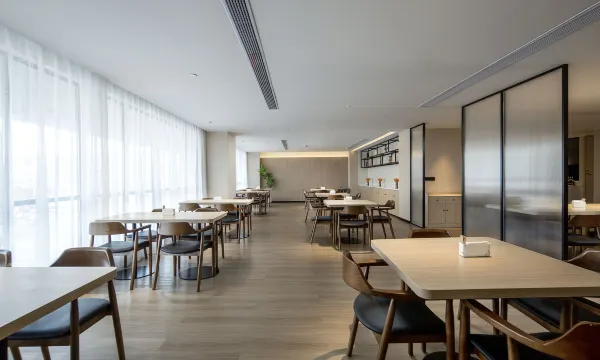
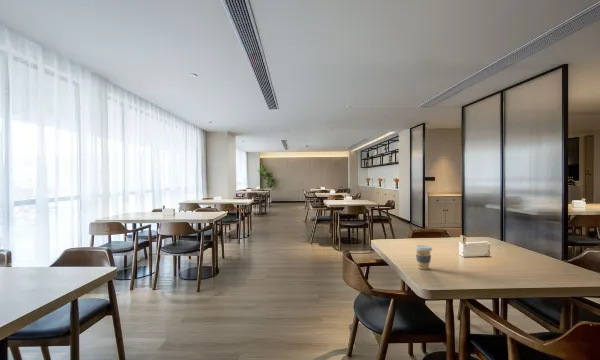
+ coffee cup [414,244,433,271]
